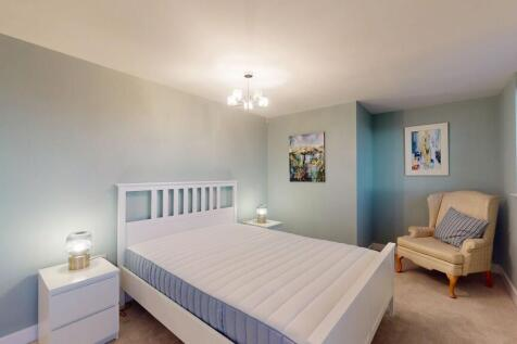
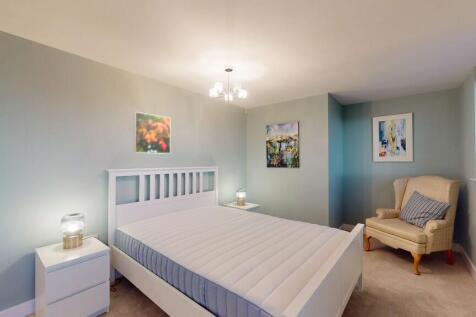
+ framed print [133,111,172,155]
